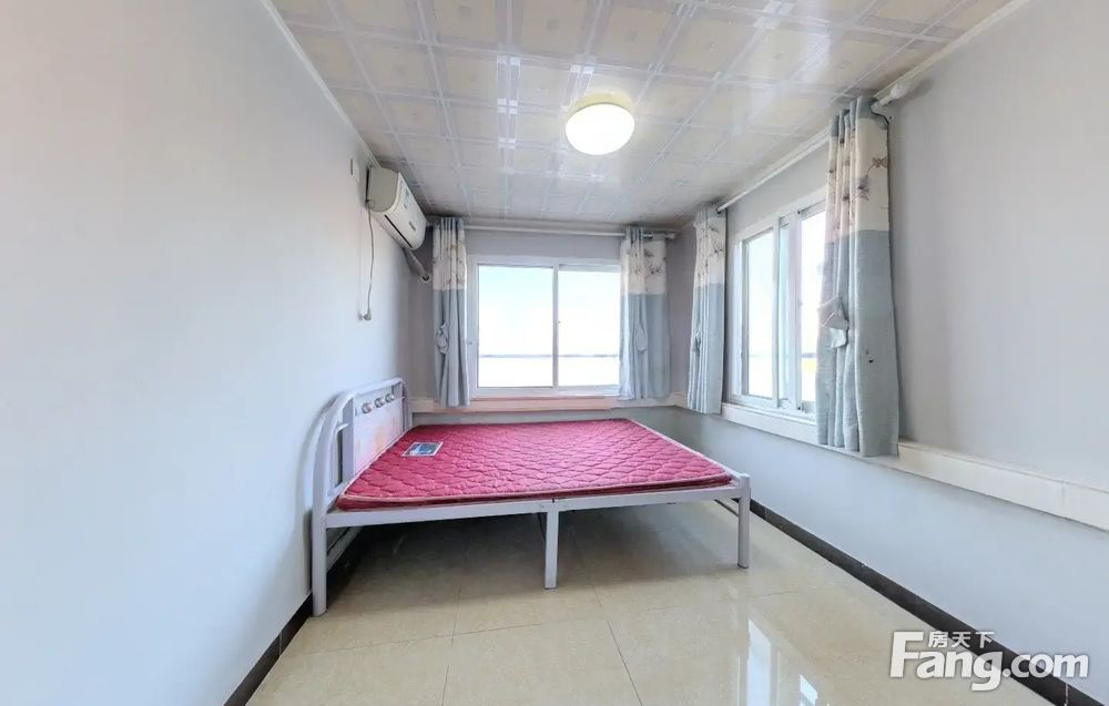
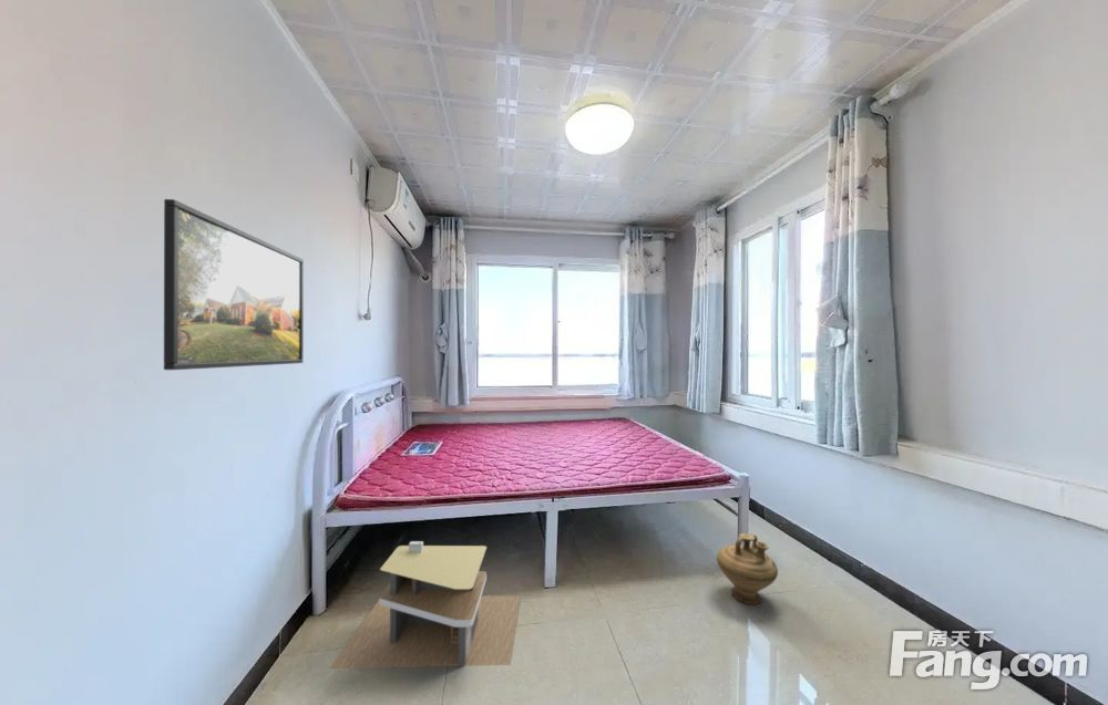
+ architectural model [329,540,521,670]
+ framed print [163,198,305,371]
+ ceramic jug [716,532,779,605]
